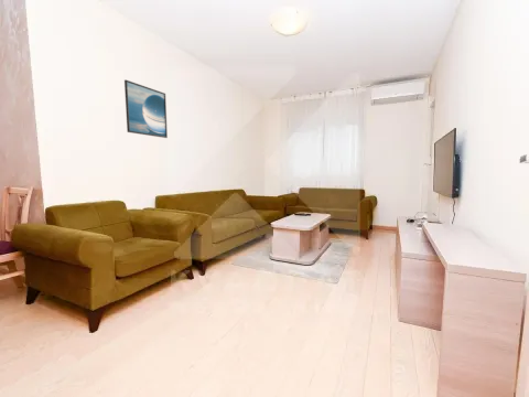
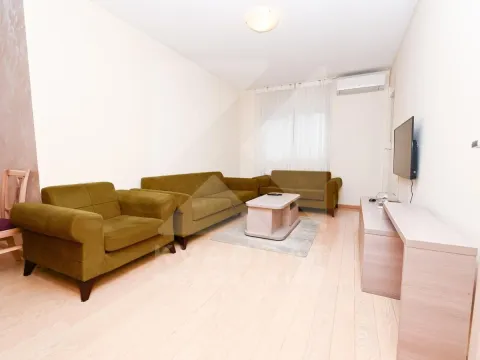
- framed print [123,79,169,139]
